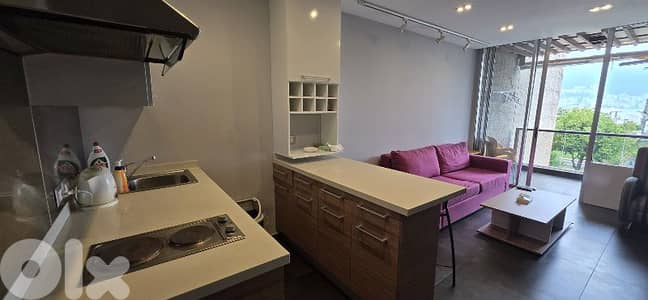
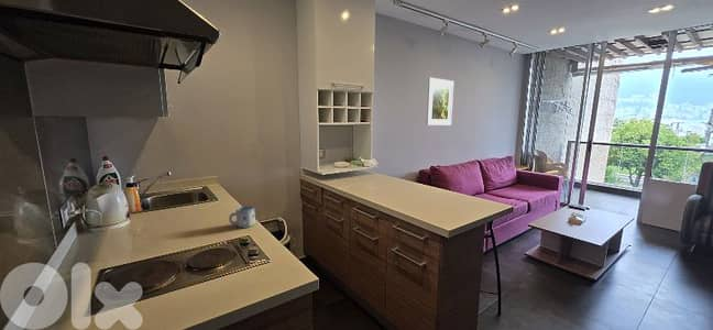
+ mug [228,205,256,229]
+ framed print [425,76,454,127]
